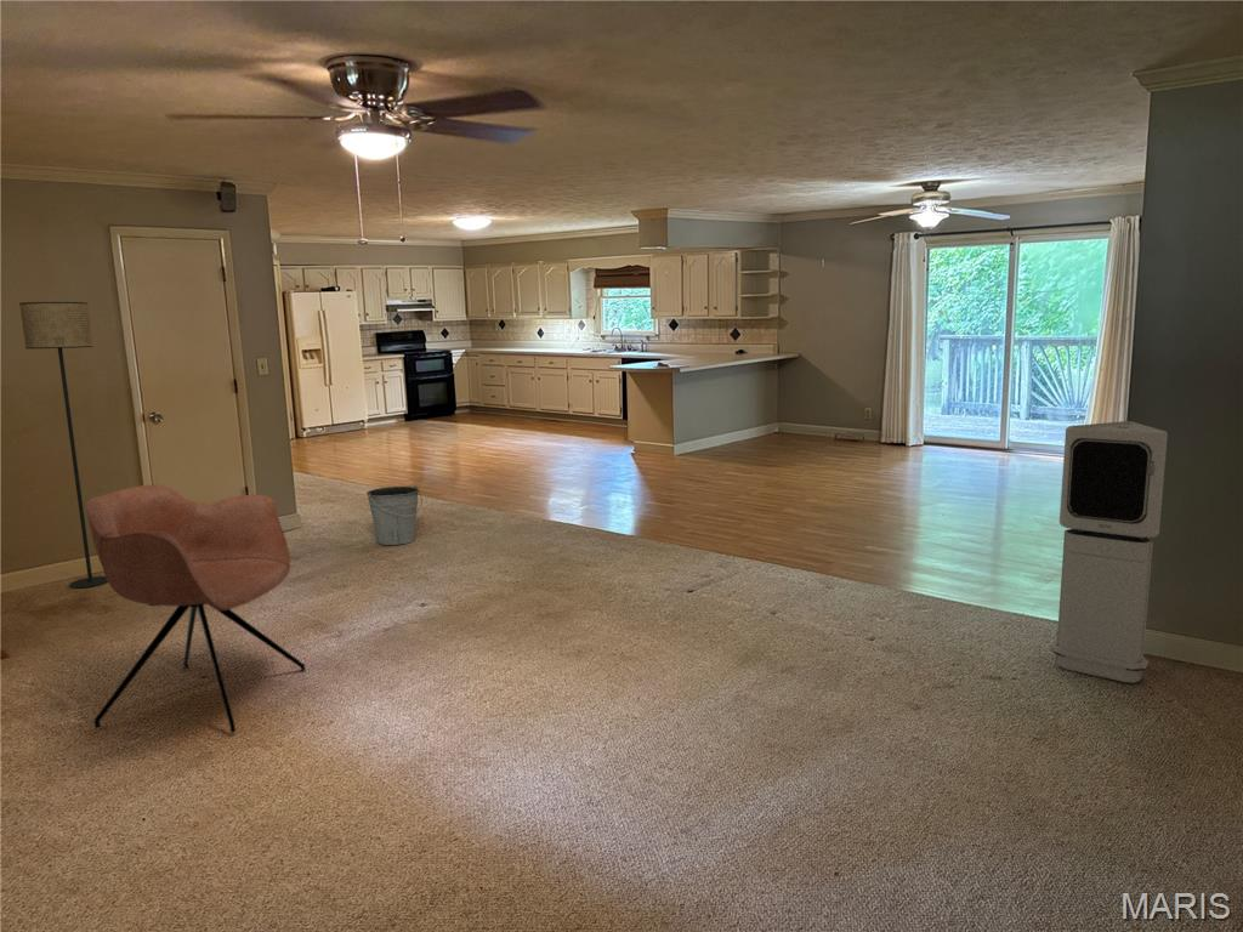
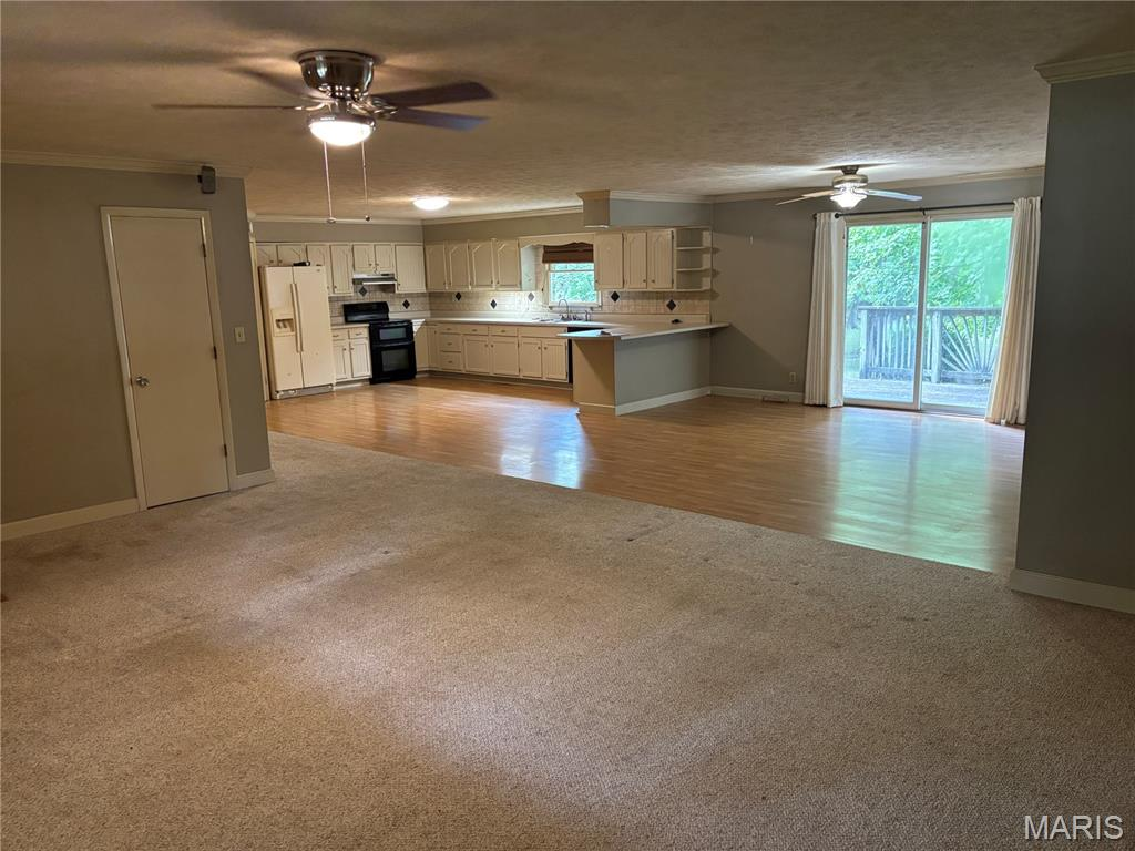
- armchair [85,483,307,734]
- floor lamp [18,301,109,590]
- bucket [365,484,424,546]
- air purifier [1050,420,1169,684]
